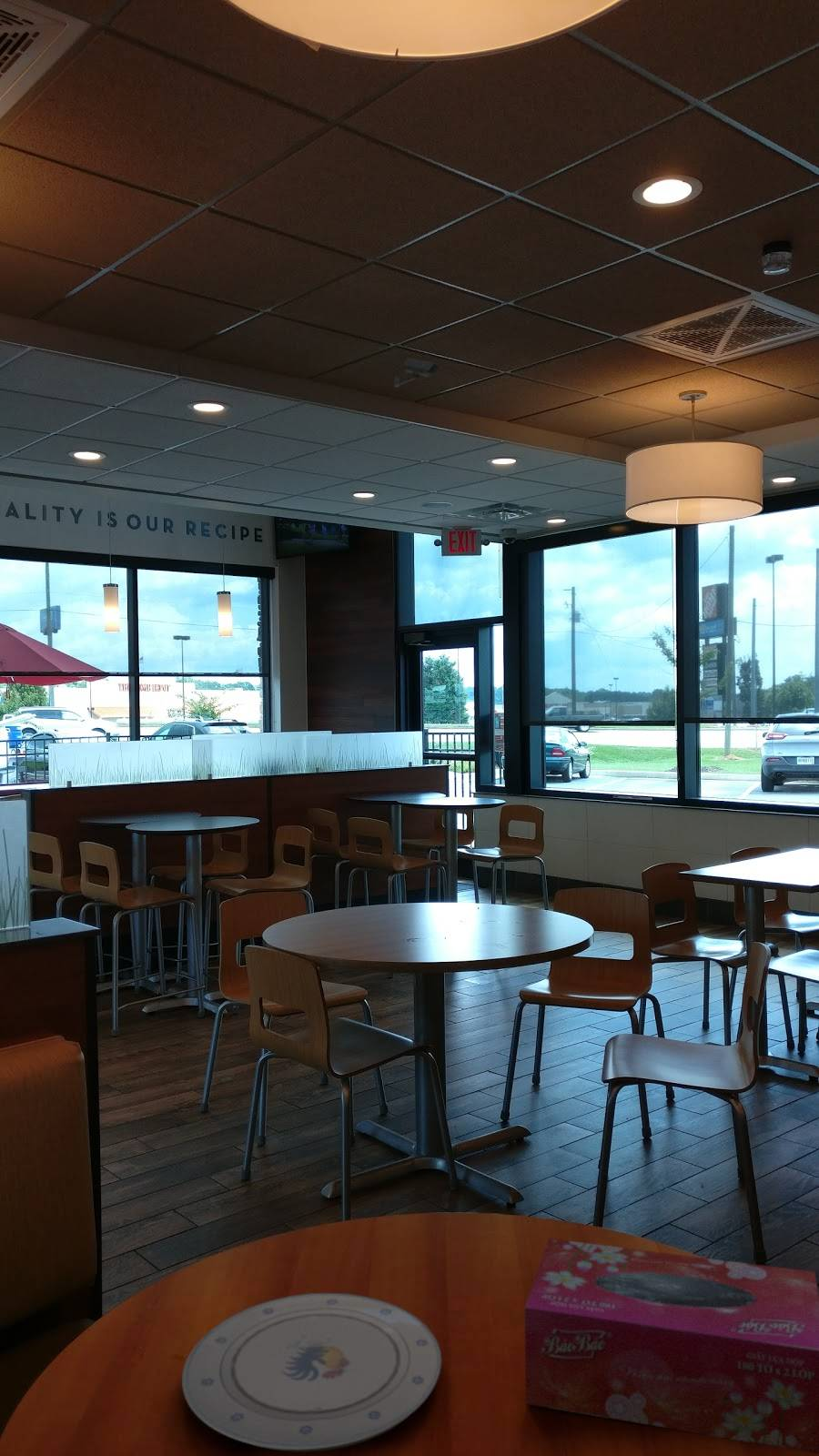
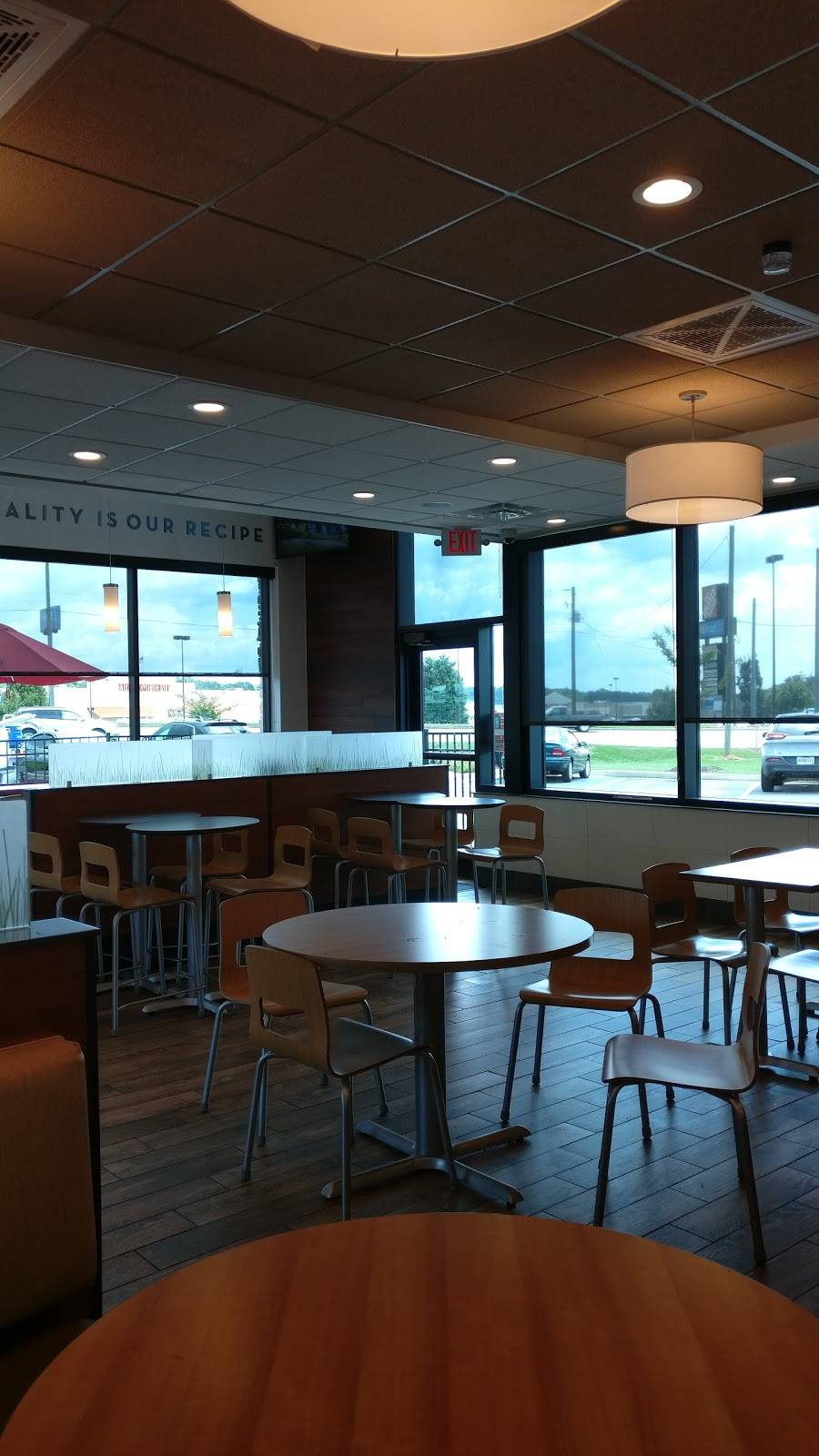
- plate [181,1292,442,1453]
- tissue box [524,1238,819,1455]
- security camera [393,357,440,388]
